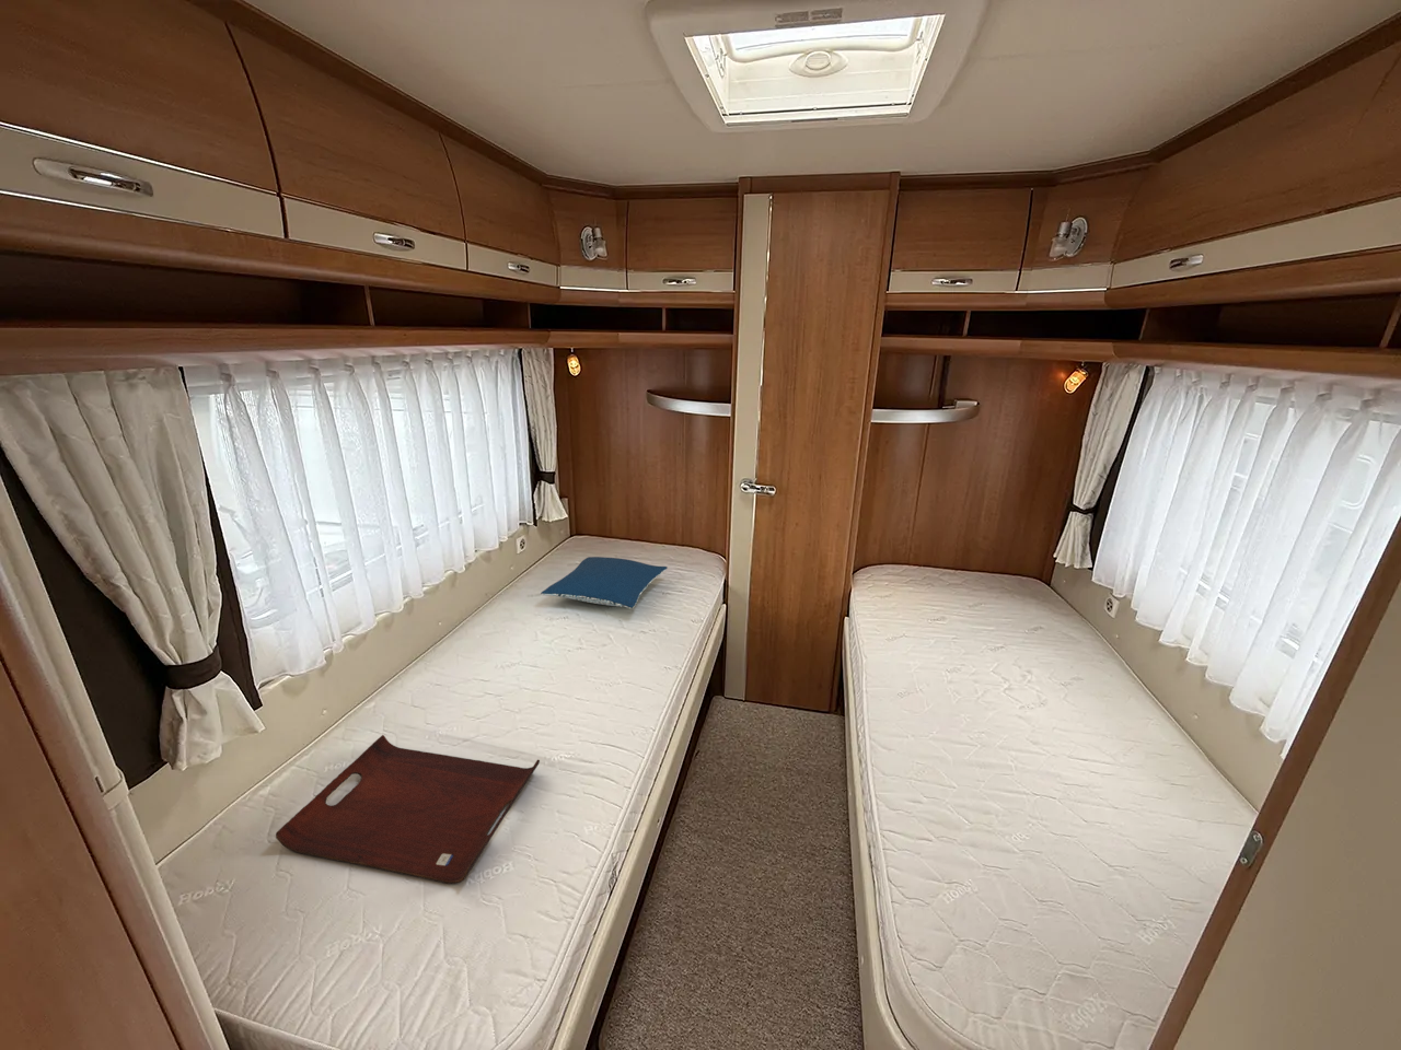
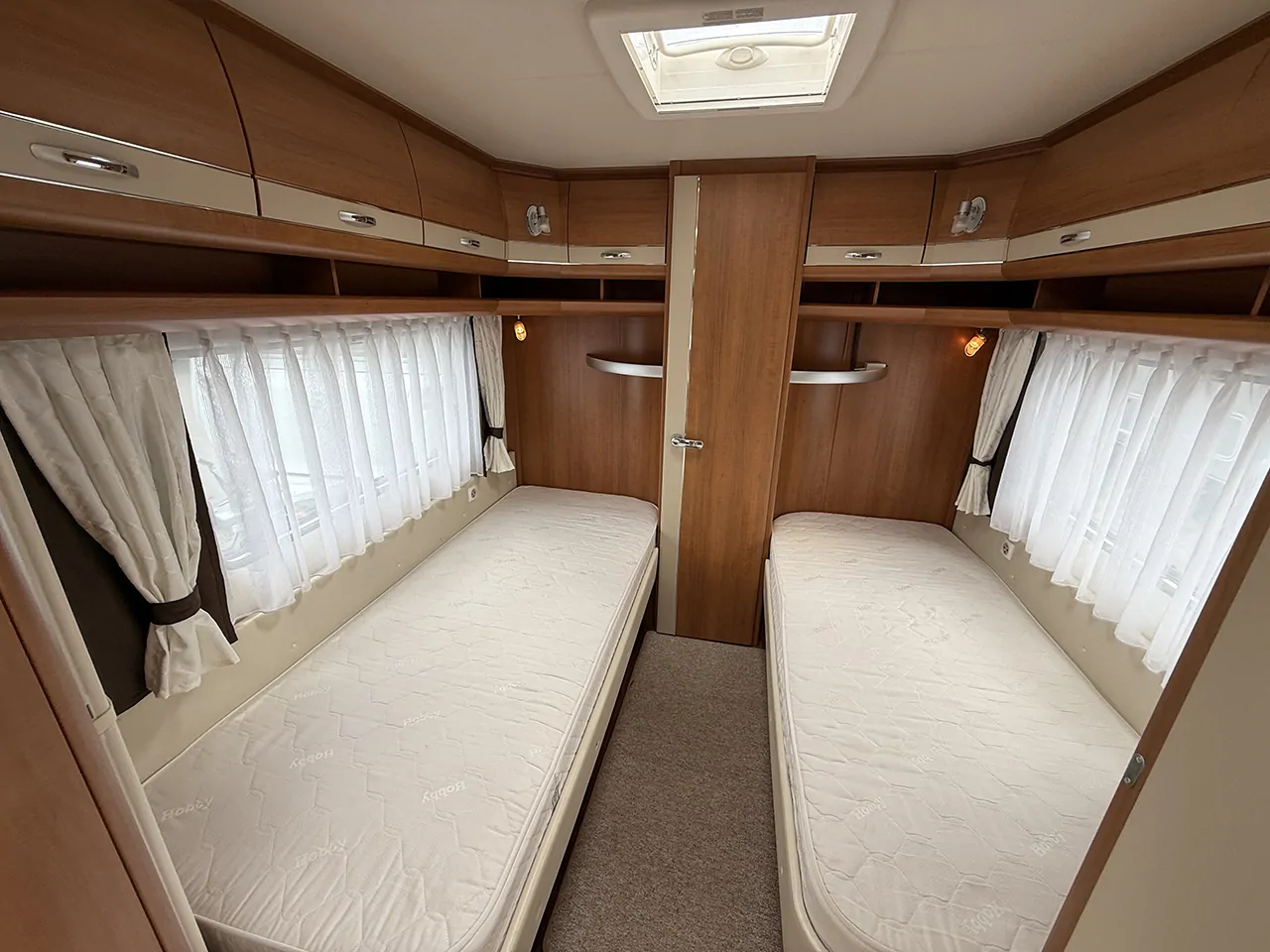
- serving tray [275,733,541,885]
- pillow [539,556,669,609]
